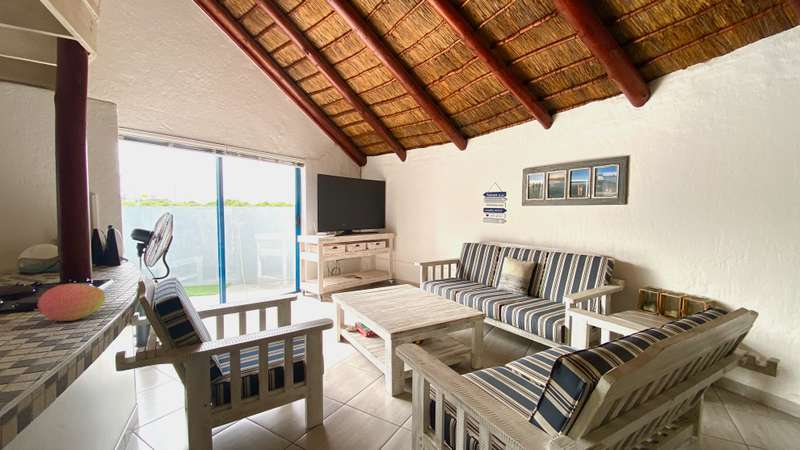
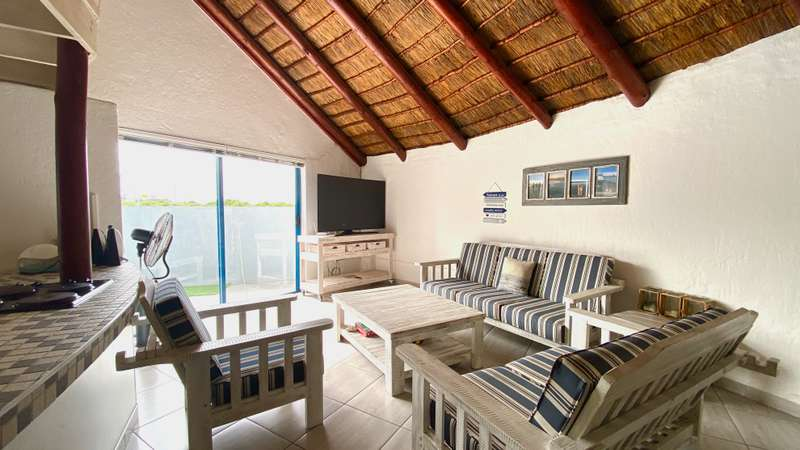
- fruit [33,283,107,322]
